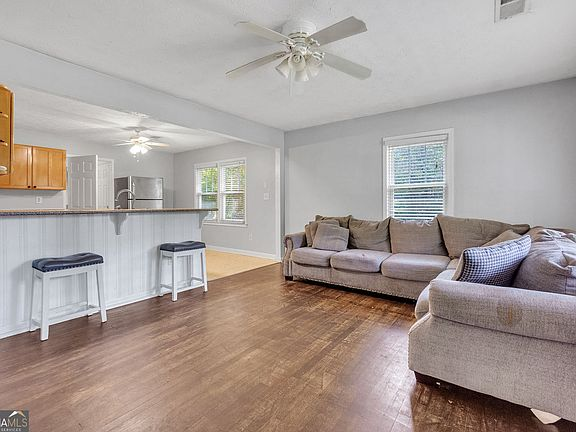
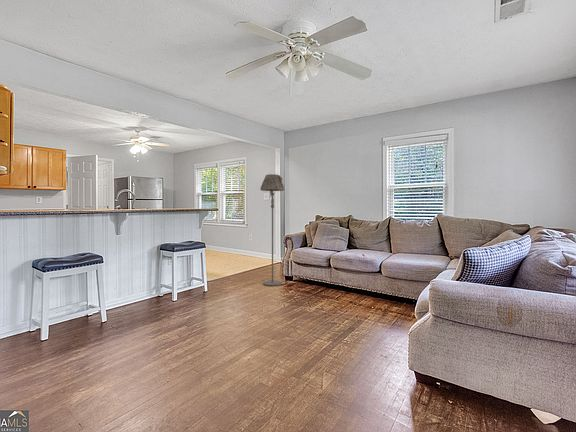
+ floor lamp [259,173,286,287]
